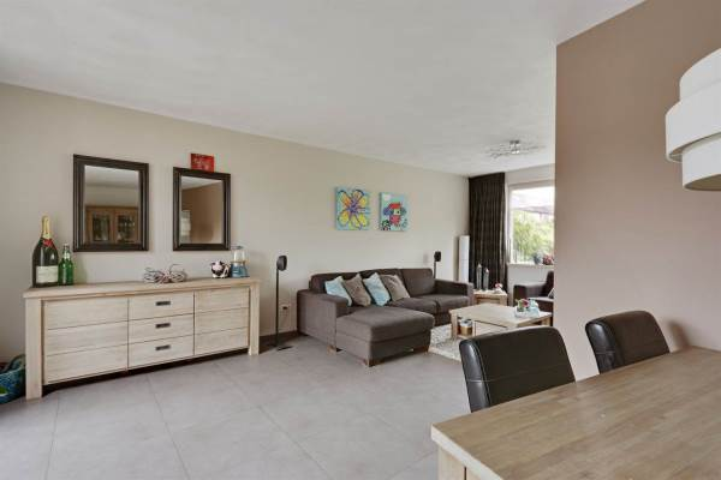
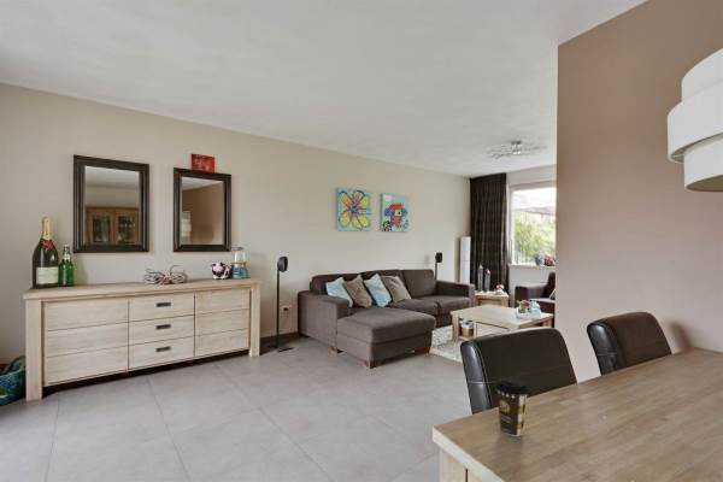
+ coffee cup [494,375,530,437]
